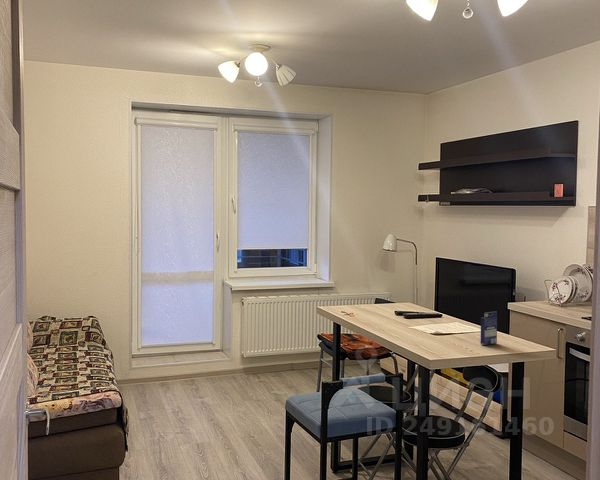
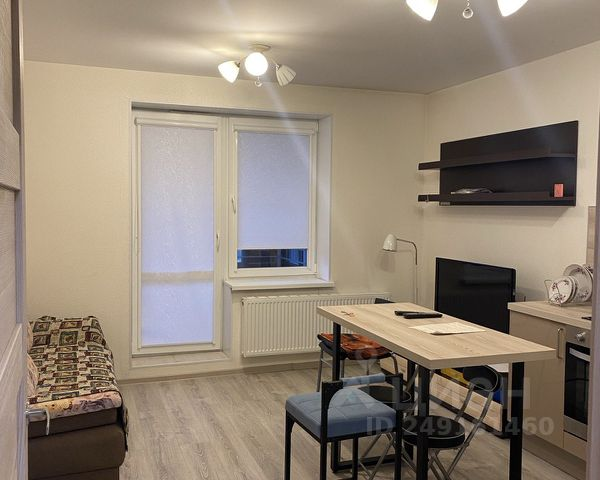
- small box [480,311,498,346]
